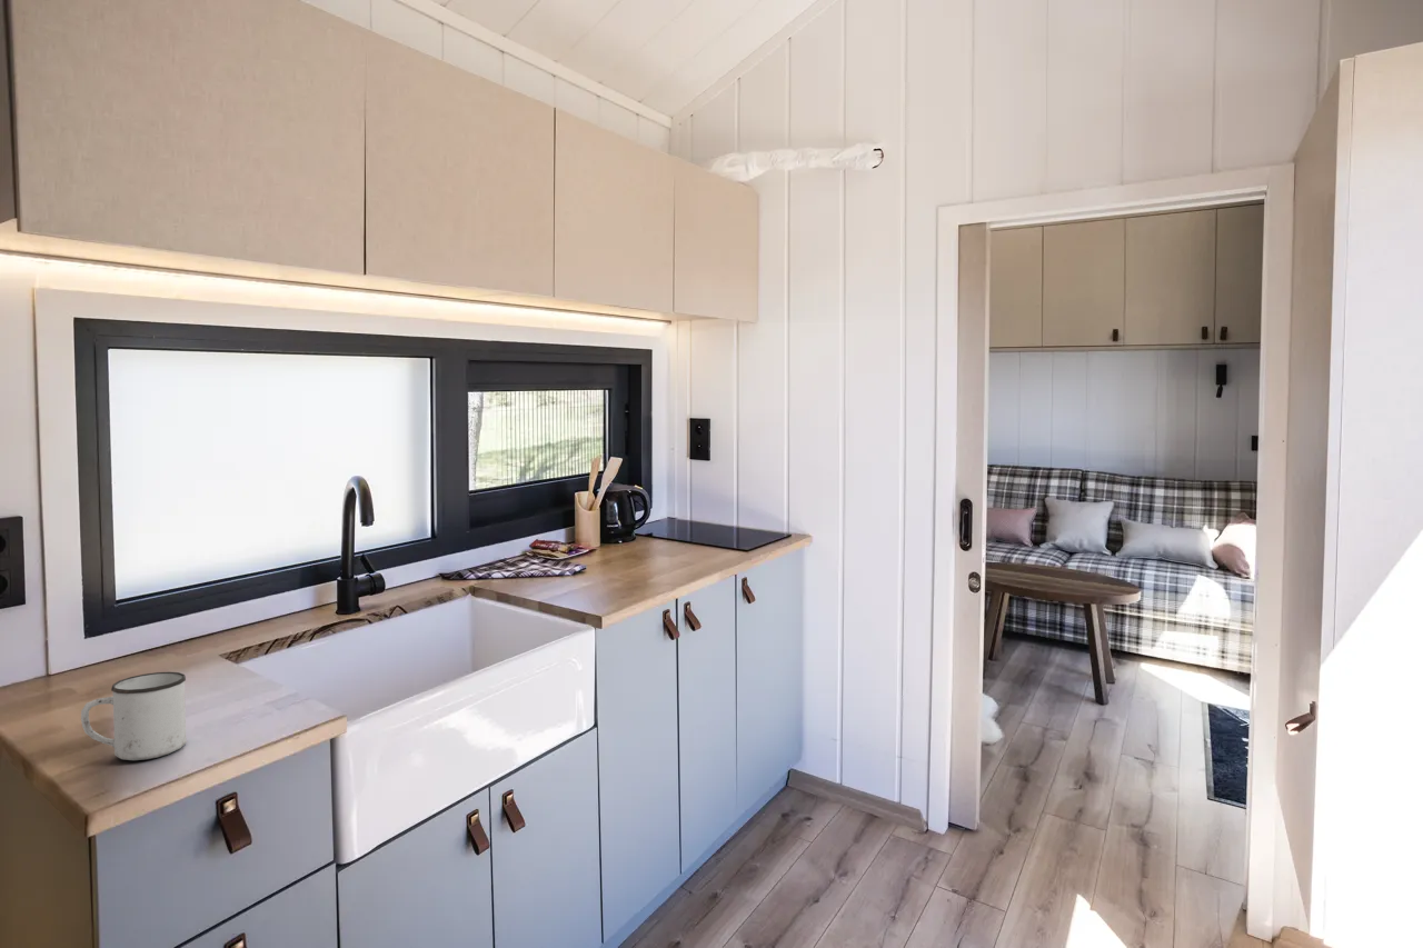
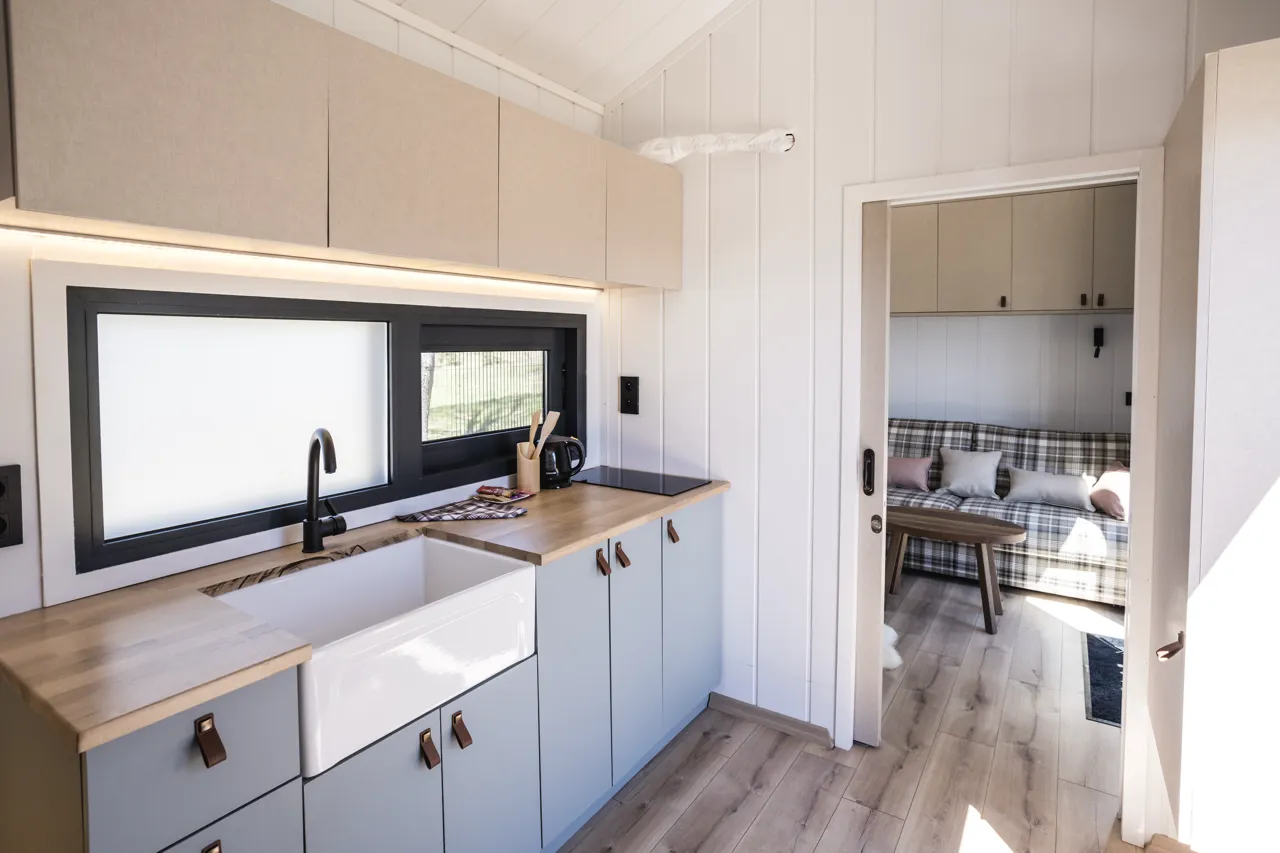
- mug [80,671,188,761]
